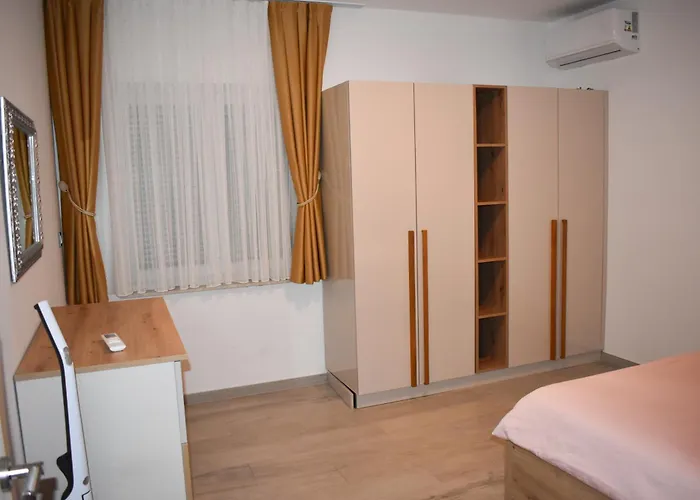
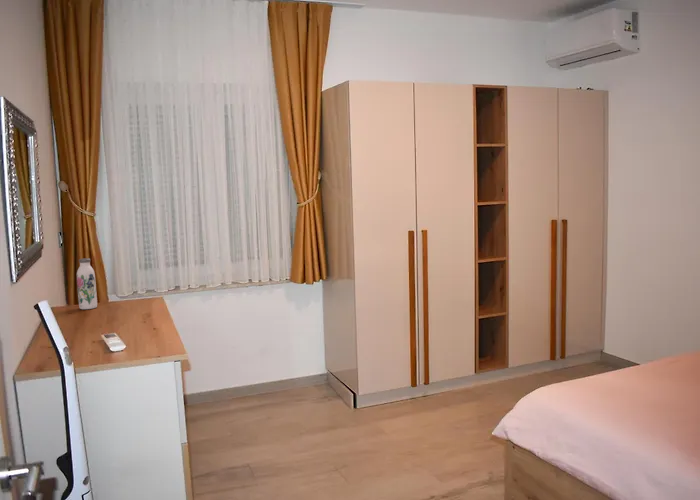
+ water bottle [76,257,98,310]
